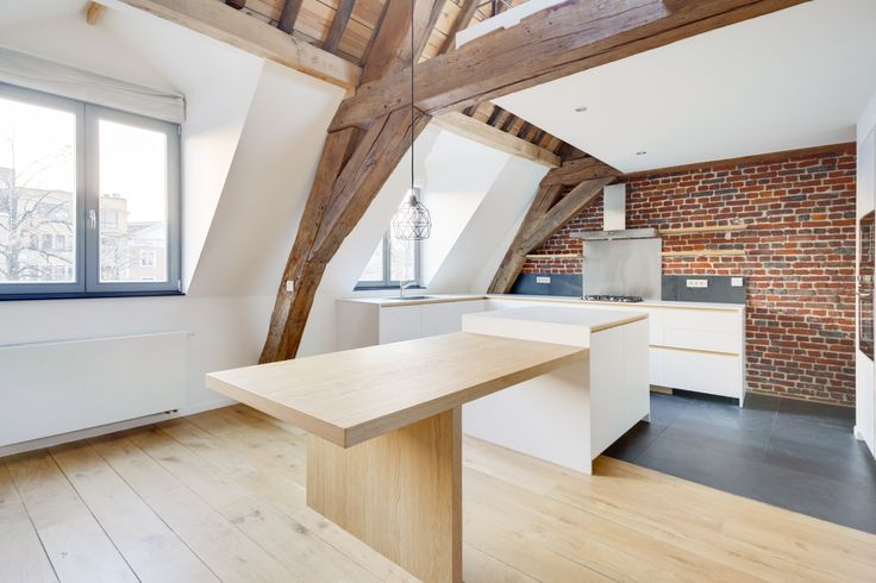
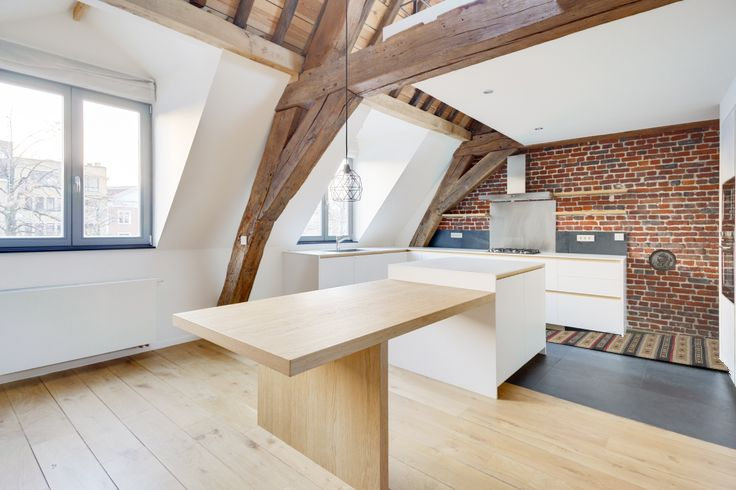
+ decorative plate [648,248,678,273]
+ rug [545,329,731,372]
